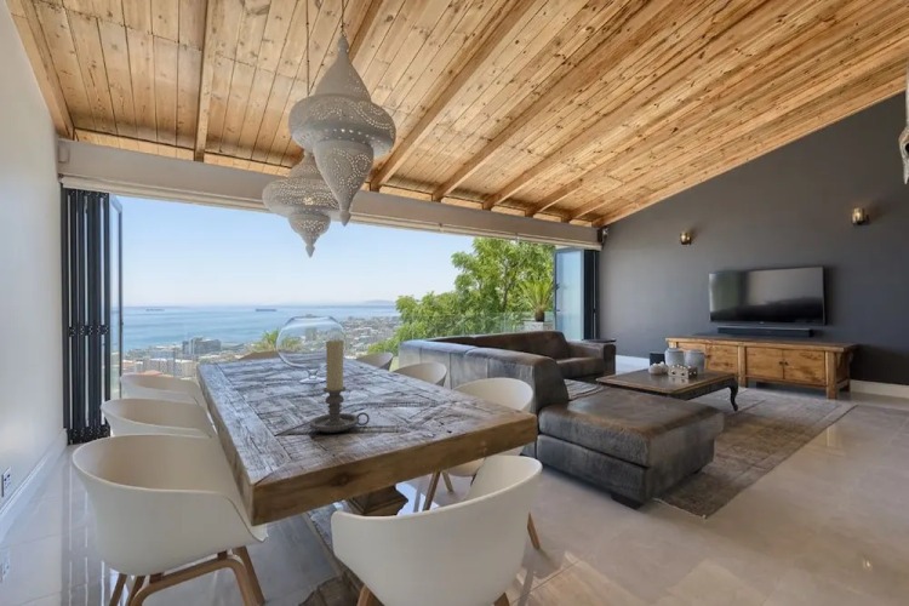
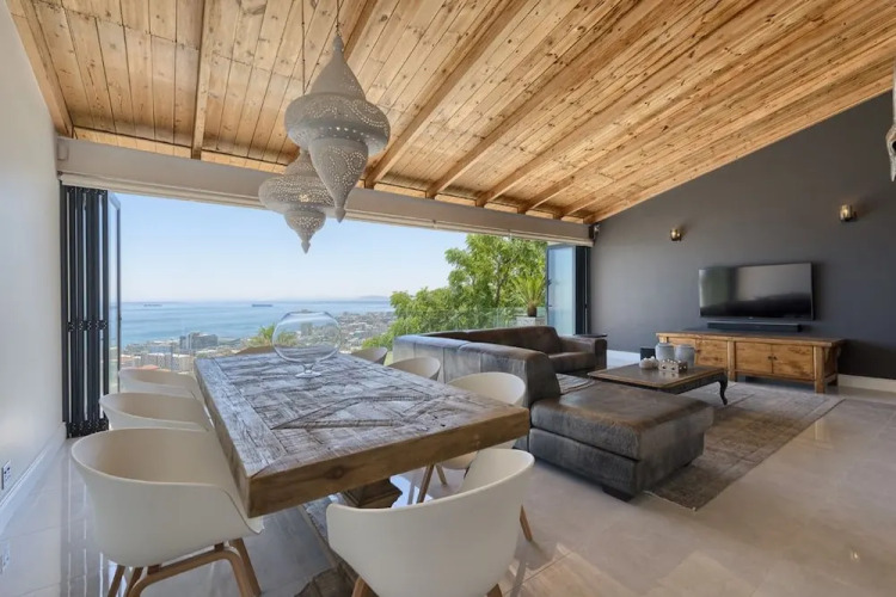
- candle holder [308,338,371,434]
